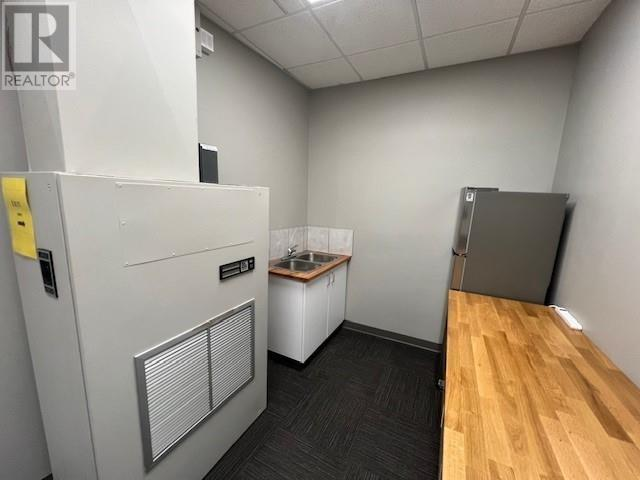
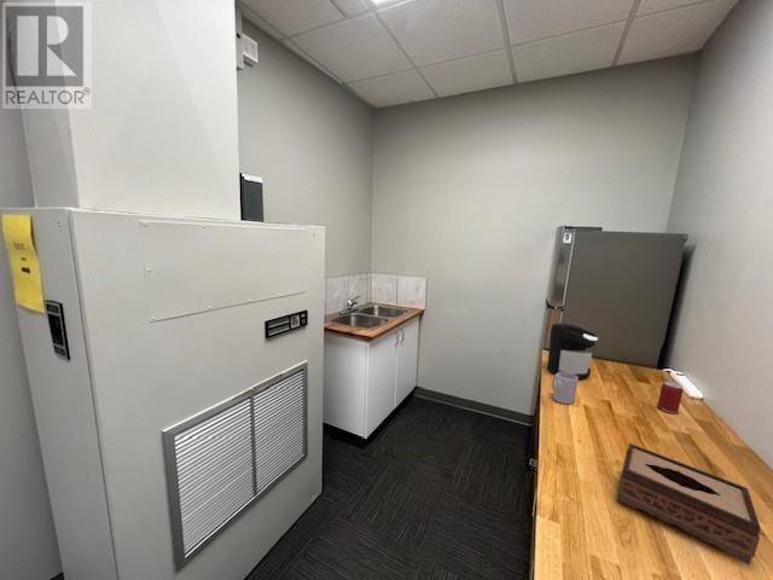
+ mug [551,372,579,405]
+ beer can [657,381,684,414]
+ tissue box [617,442,761,566]
+ coffee maker [546,323,599,382]
